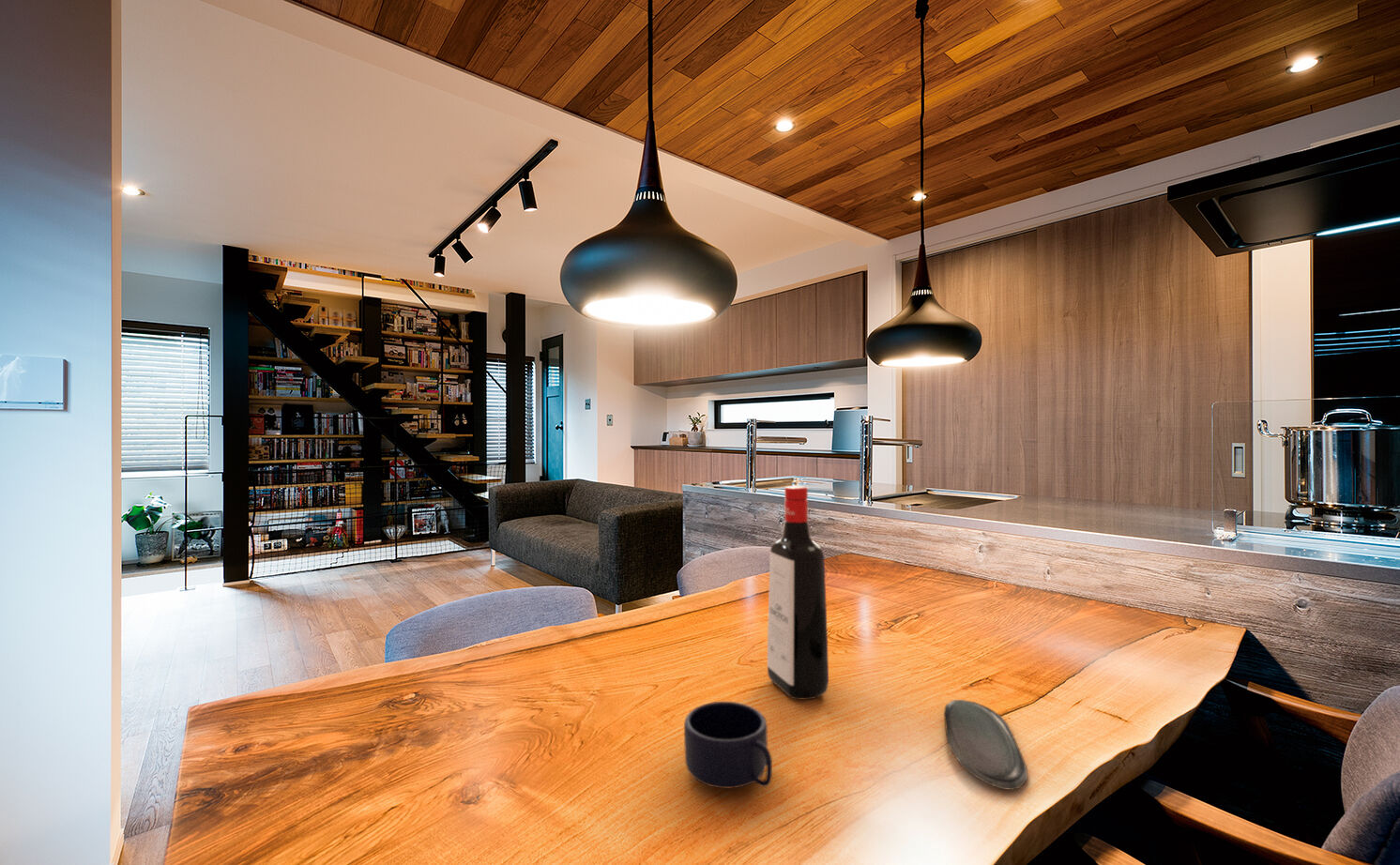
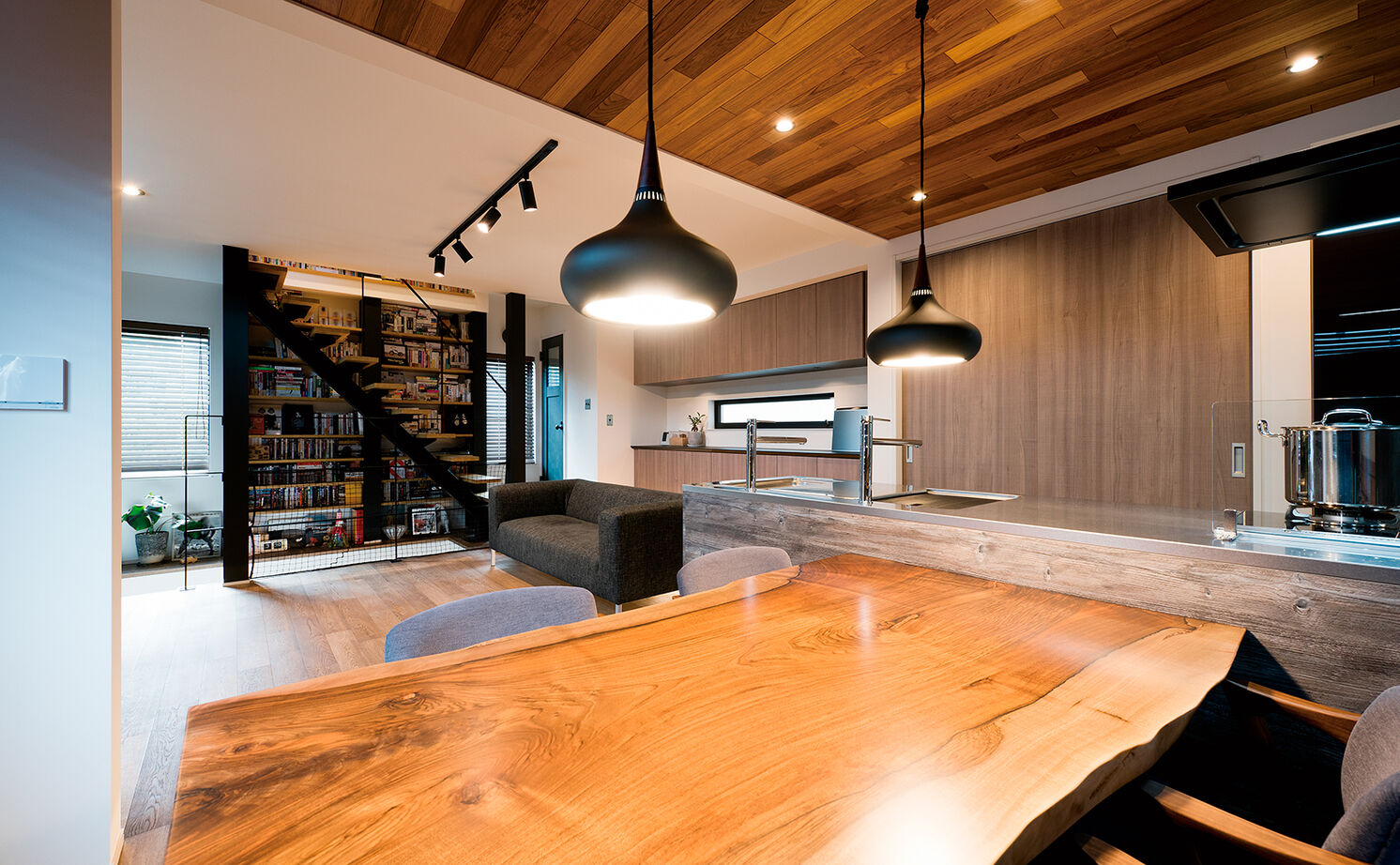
- mug [683,701,773,789]
- liquor bottle [767,485,829,701]
- oval tray [943,699,1028,791]
